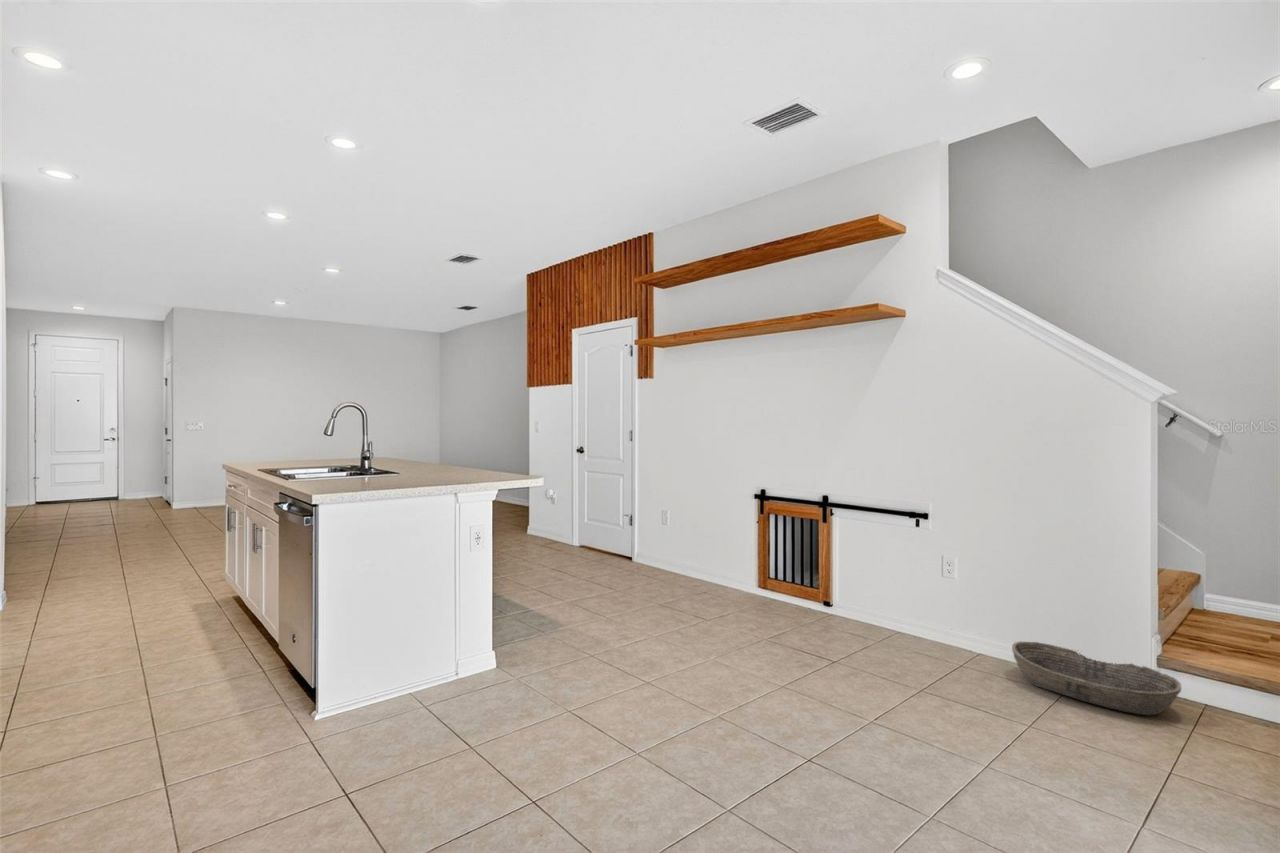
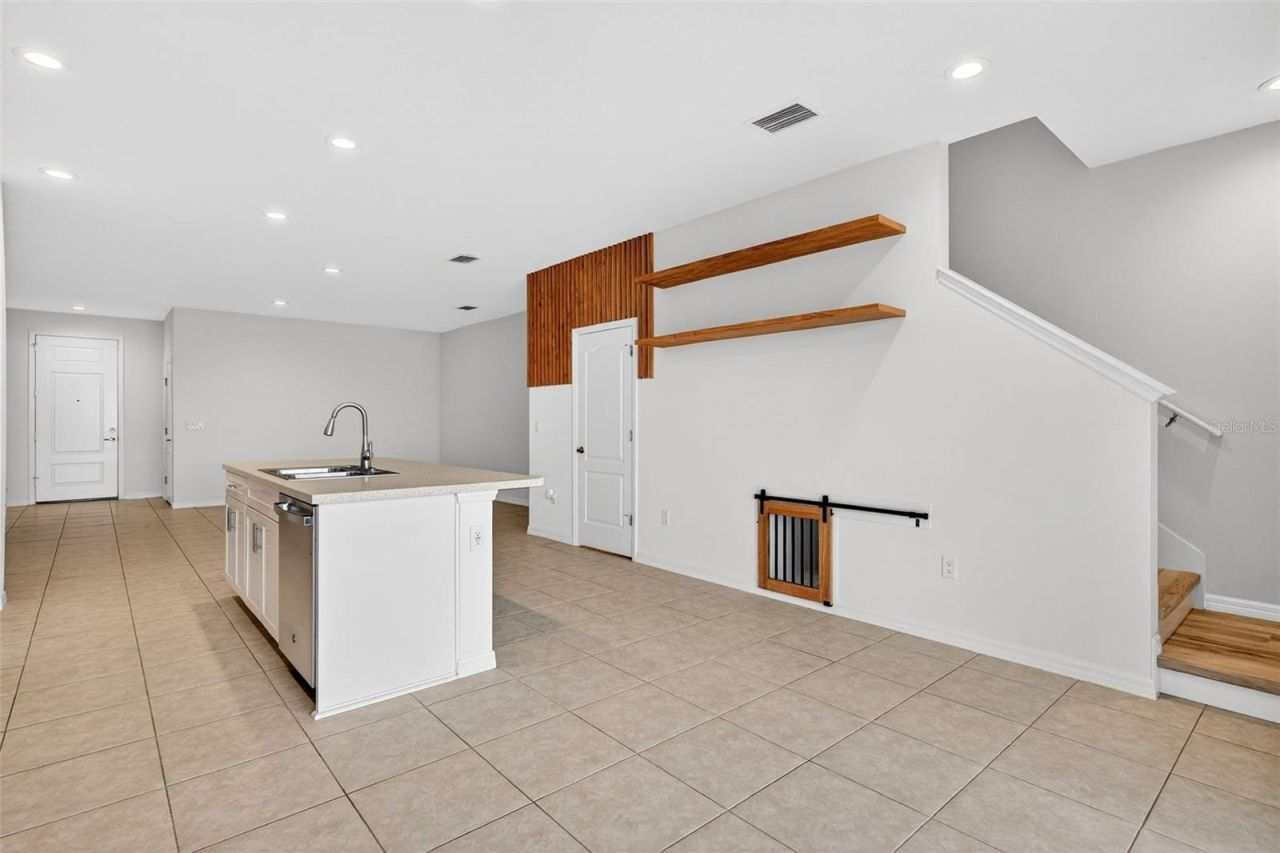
- basket [1011,640,1182,716]
